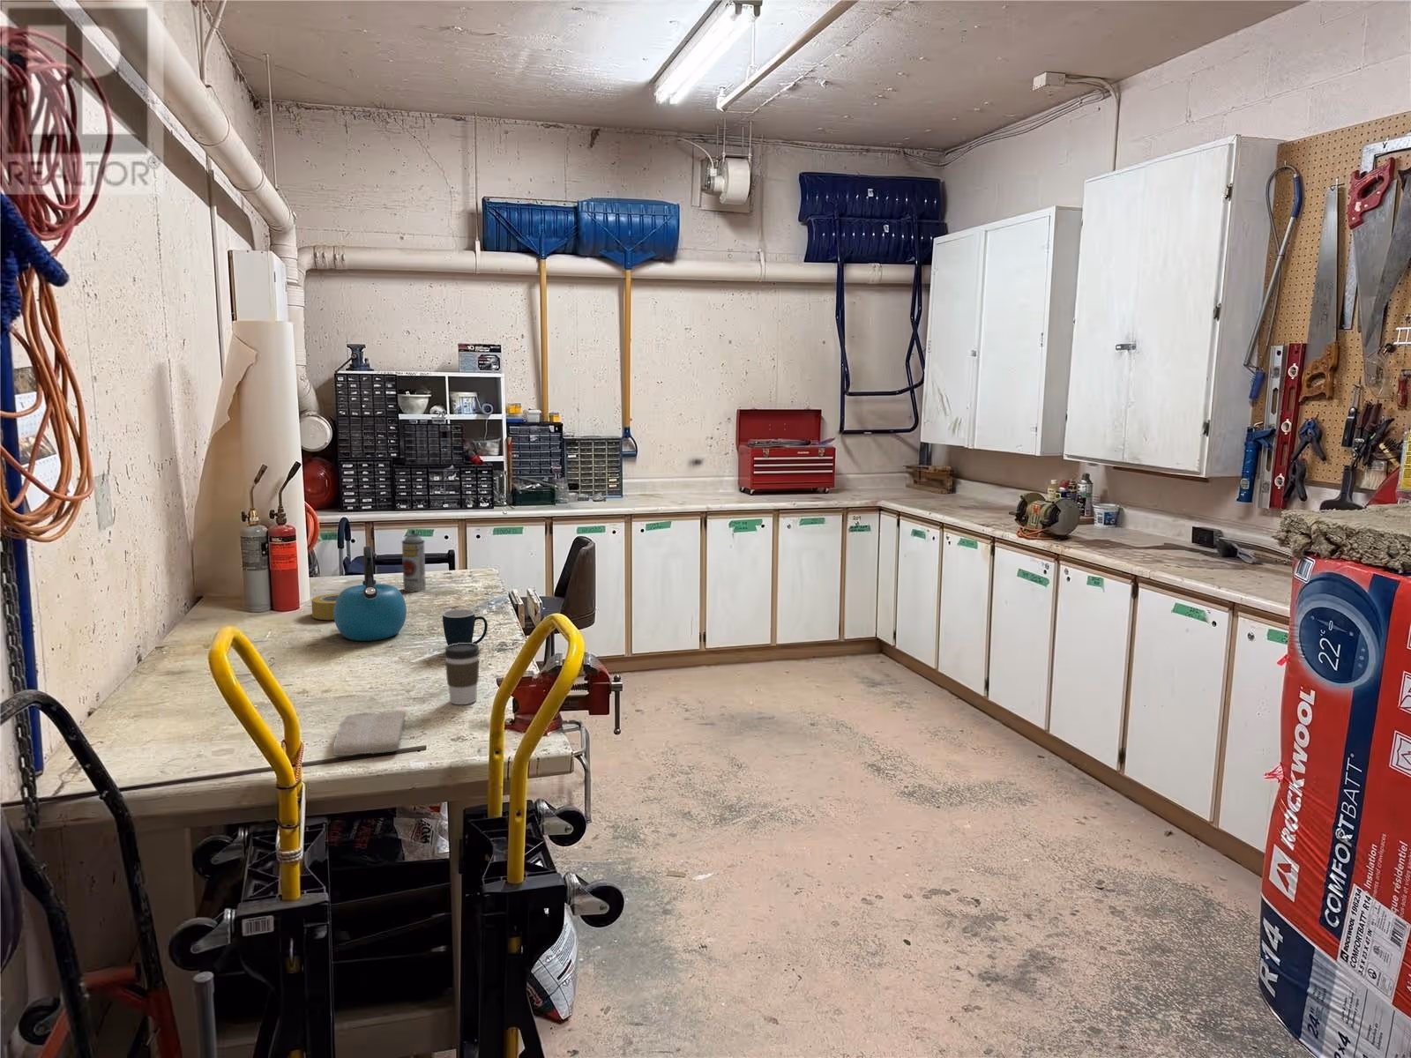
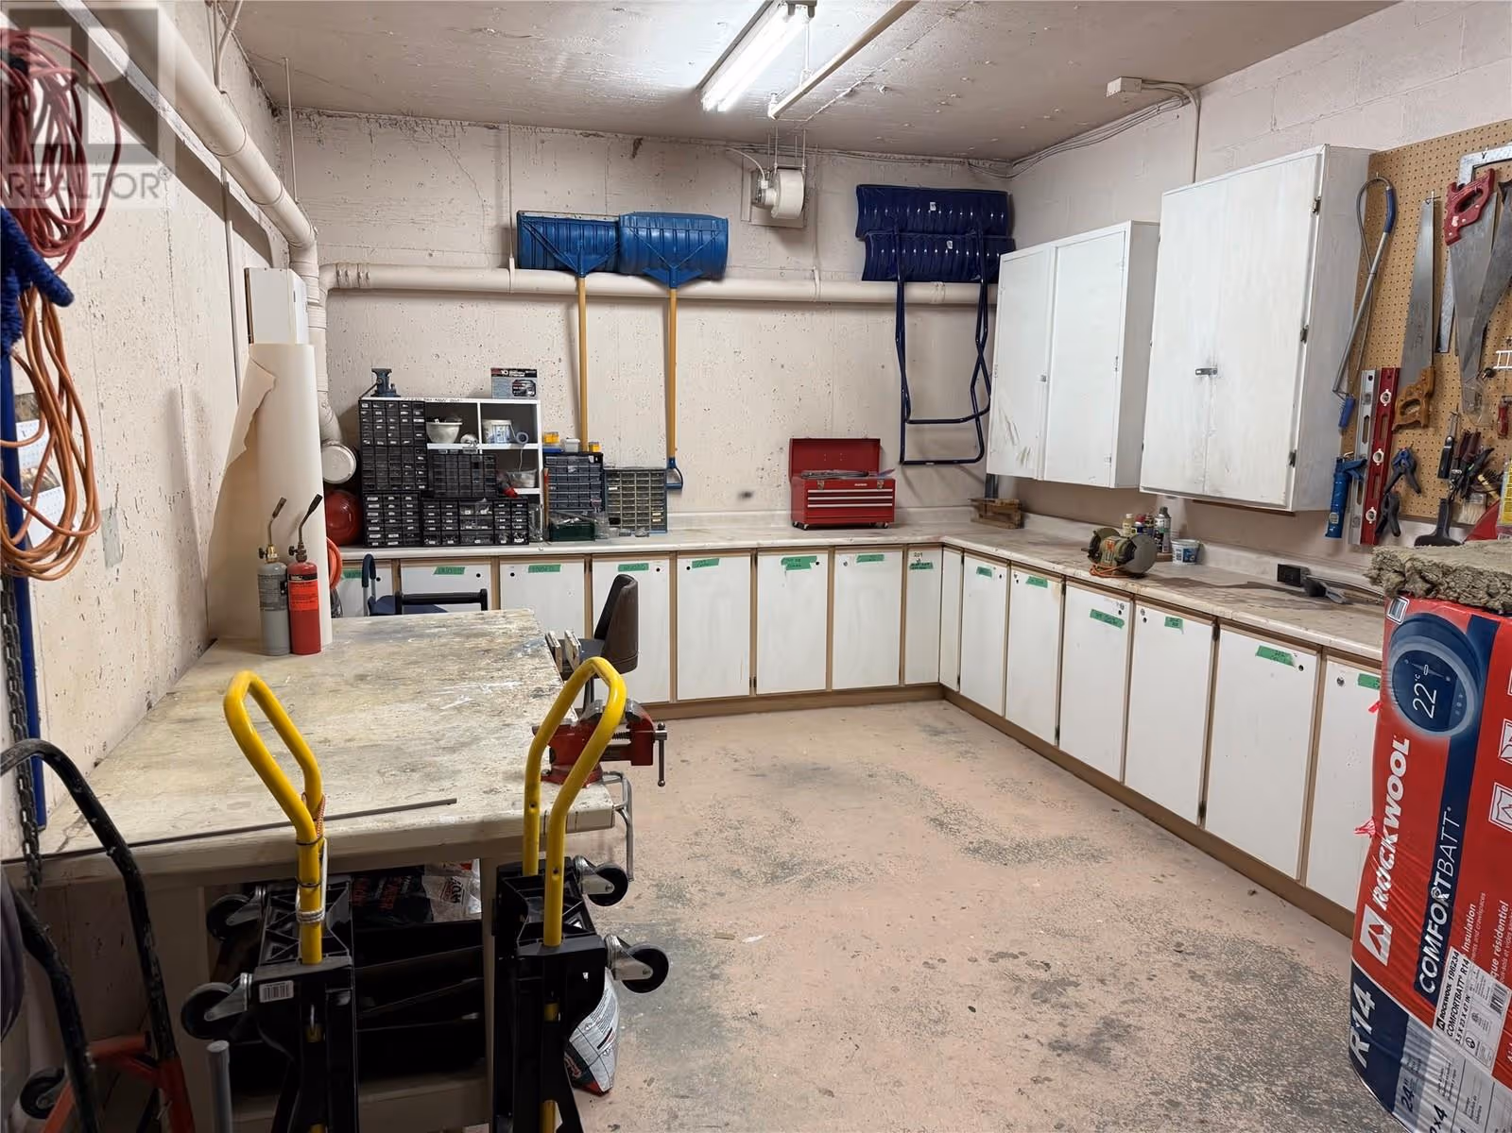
- adhesive tape [310,592,340,621]
- spray can [400,529,427,593]
- coffee cup [442,642,481,706]
- mug [442,608,489,646]
- kettle [333,546,408,642]
- washcloth [332,710,407,757]
